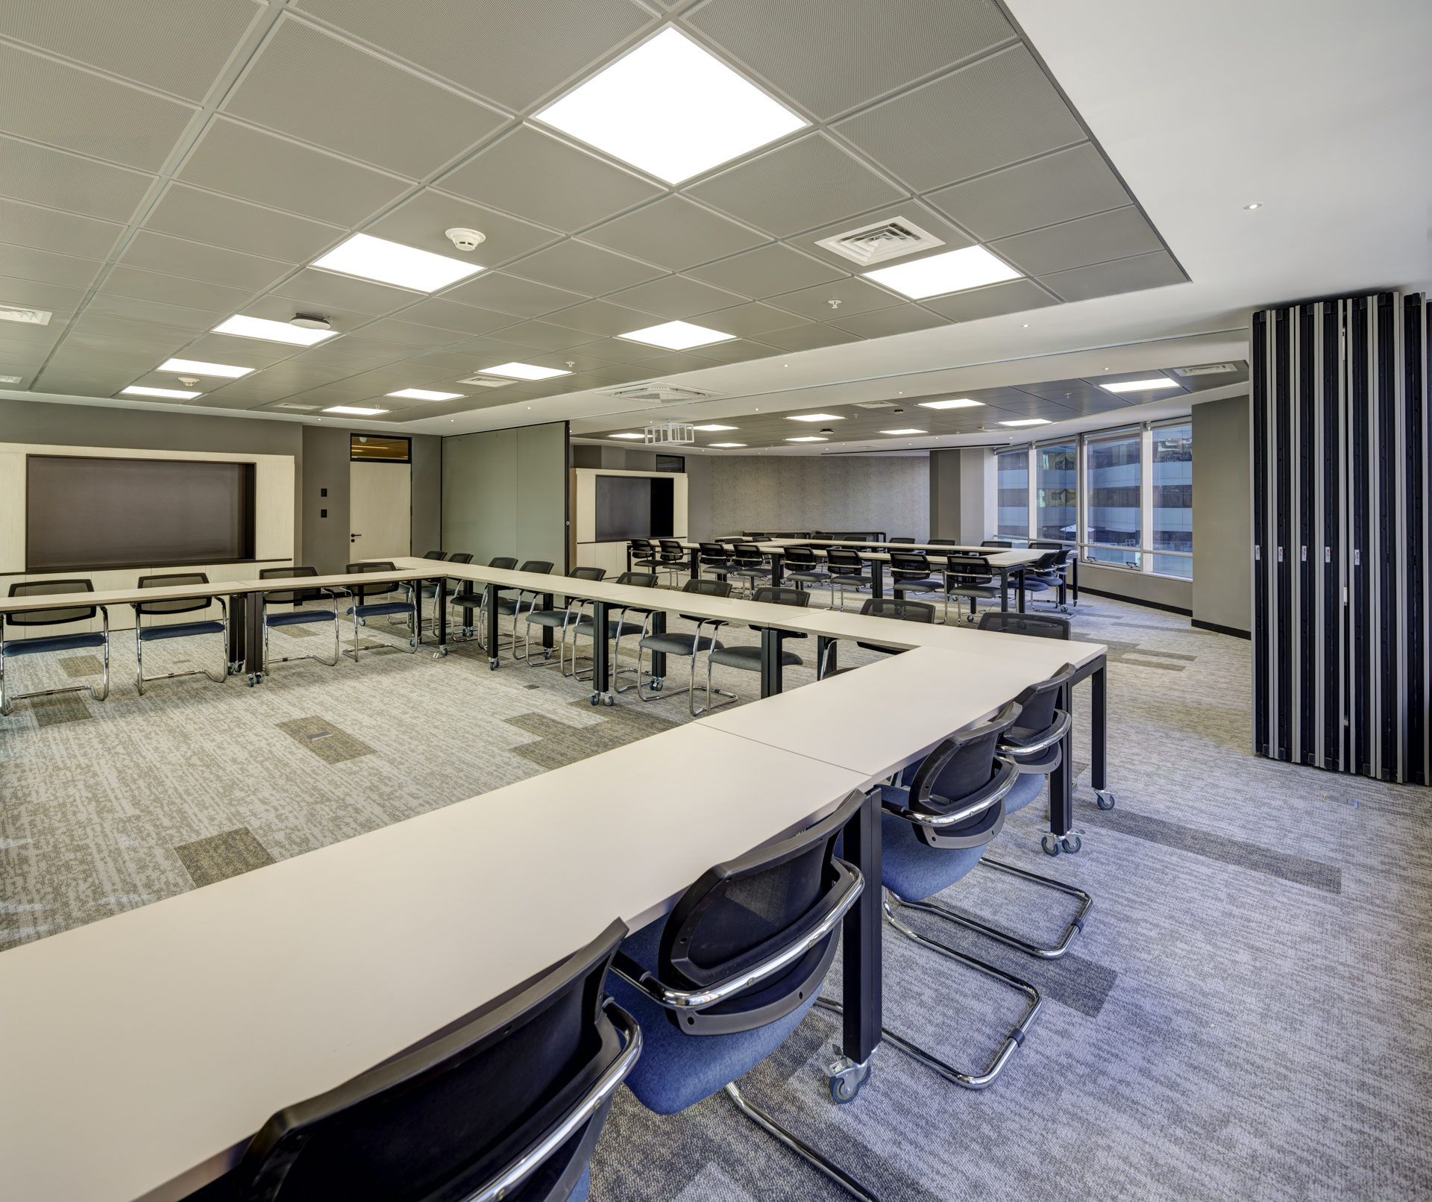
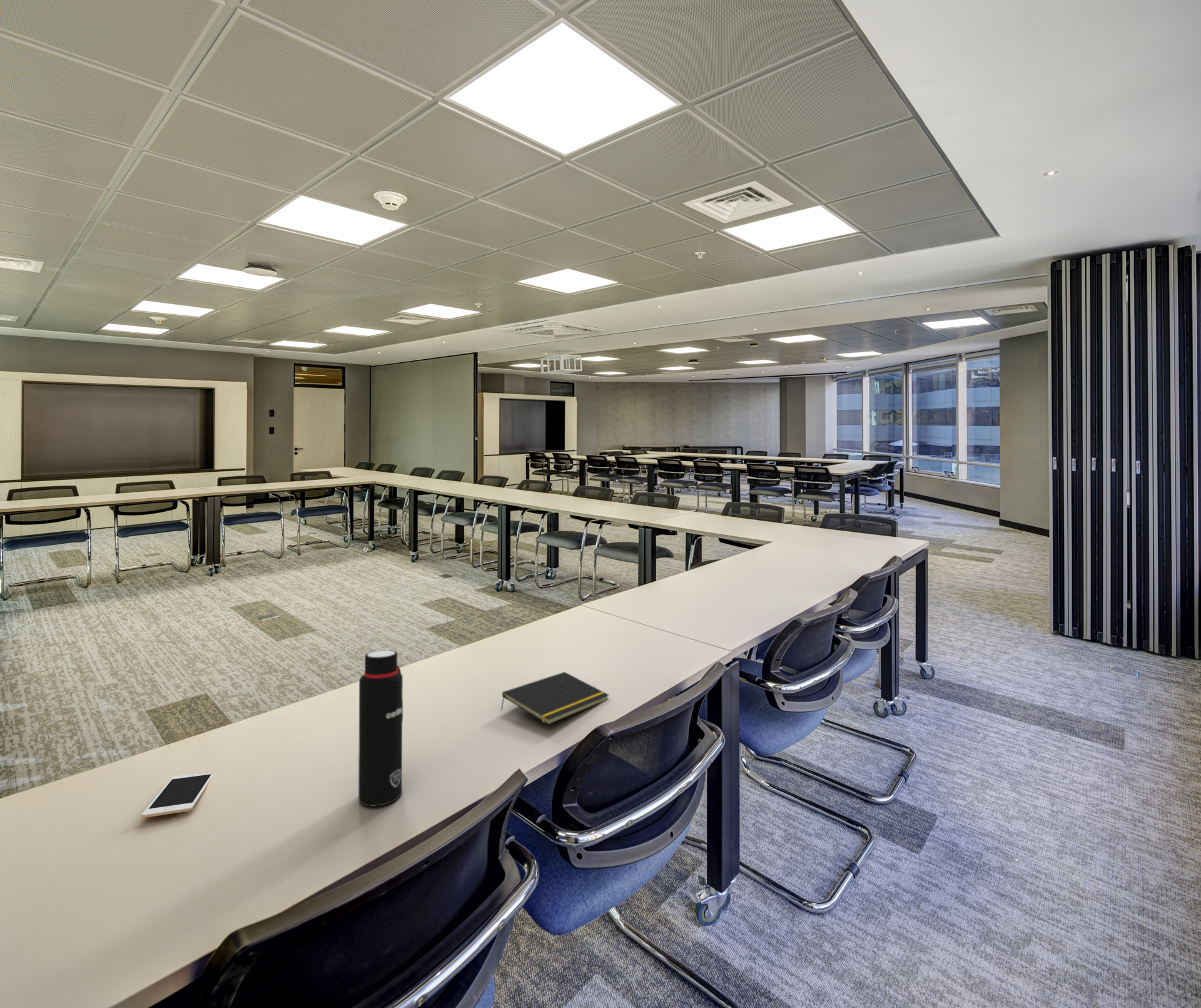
+ notepad [500,671,610,725]
+ water bottle [358,649,403,807]
+ cell phone [141,773,213,818]
